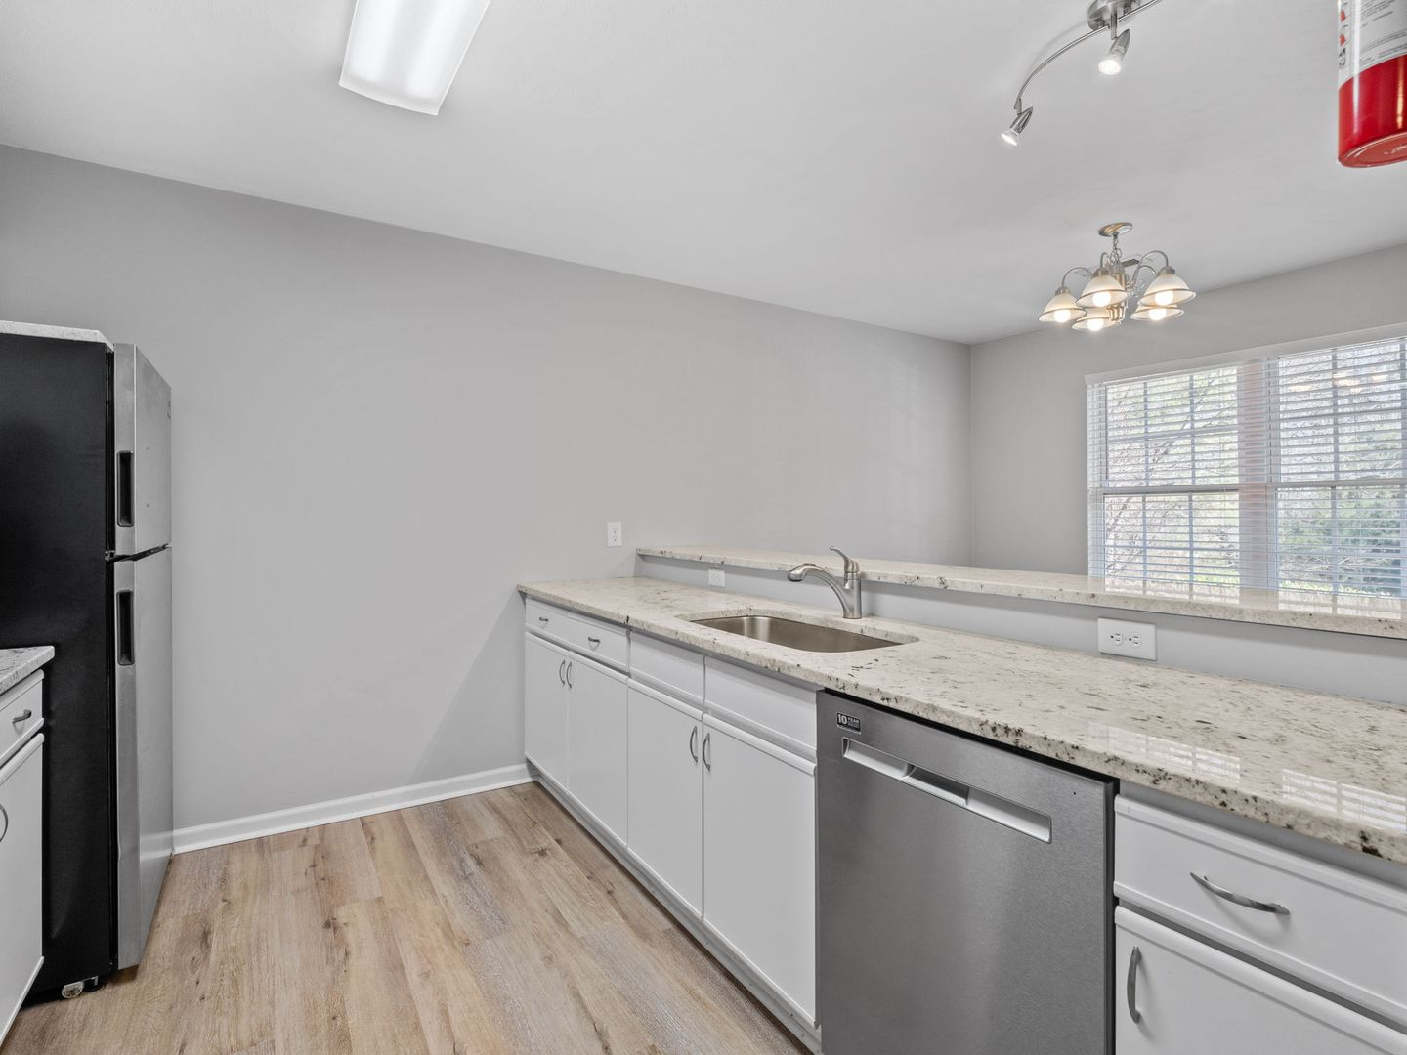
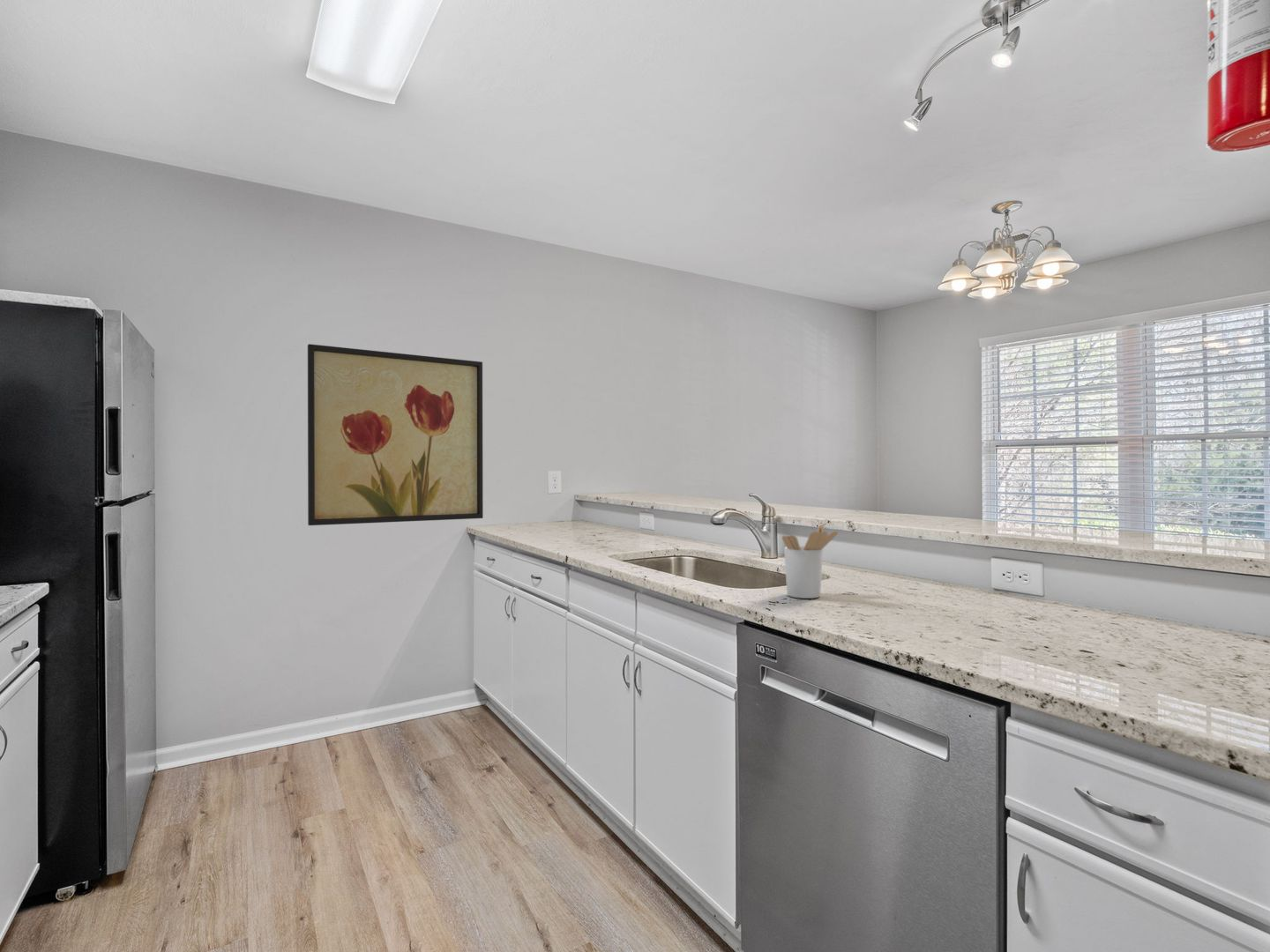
+ wall art [307,343,484,526]
+ utensil holder [781,524,839,599]
